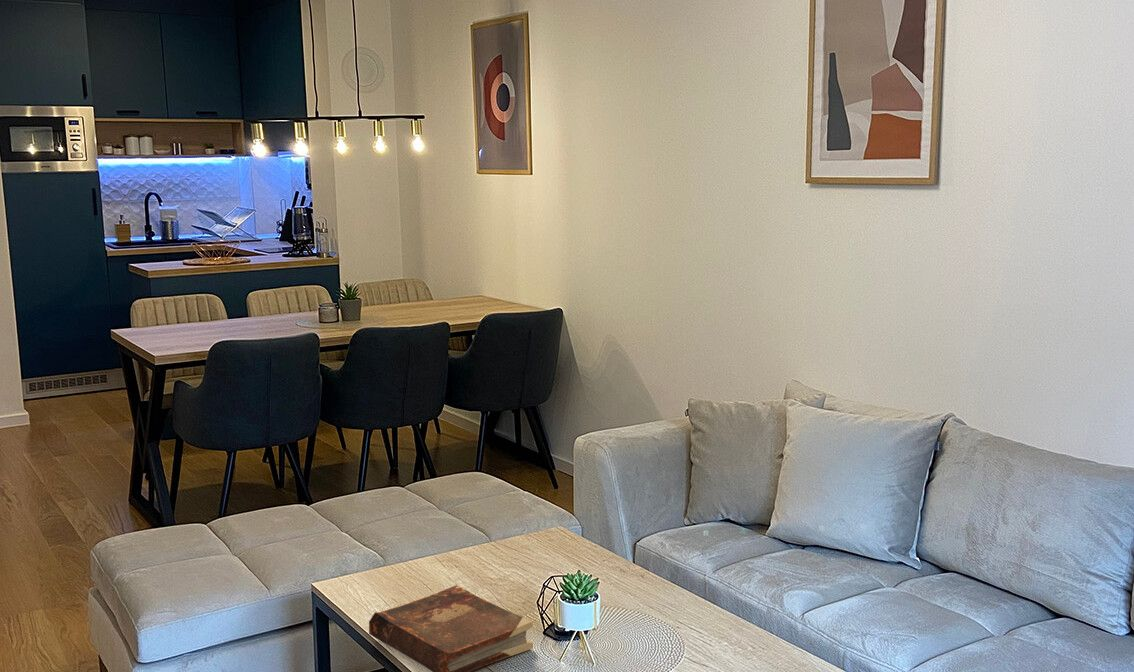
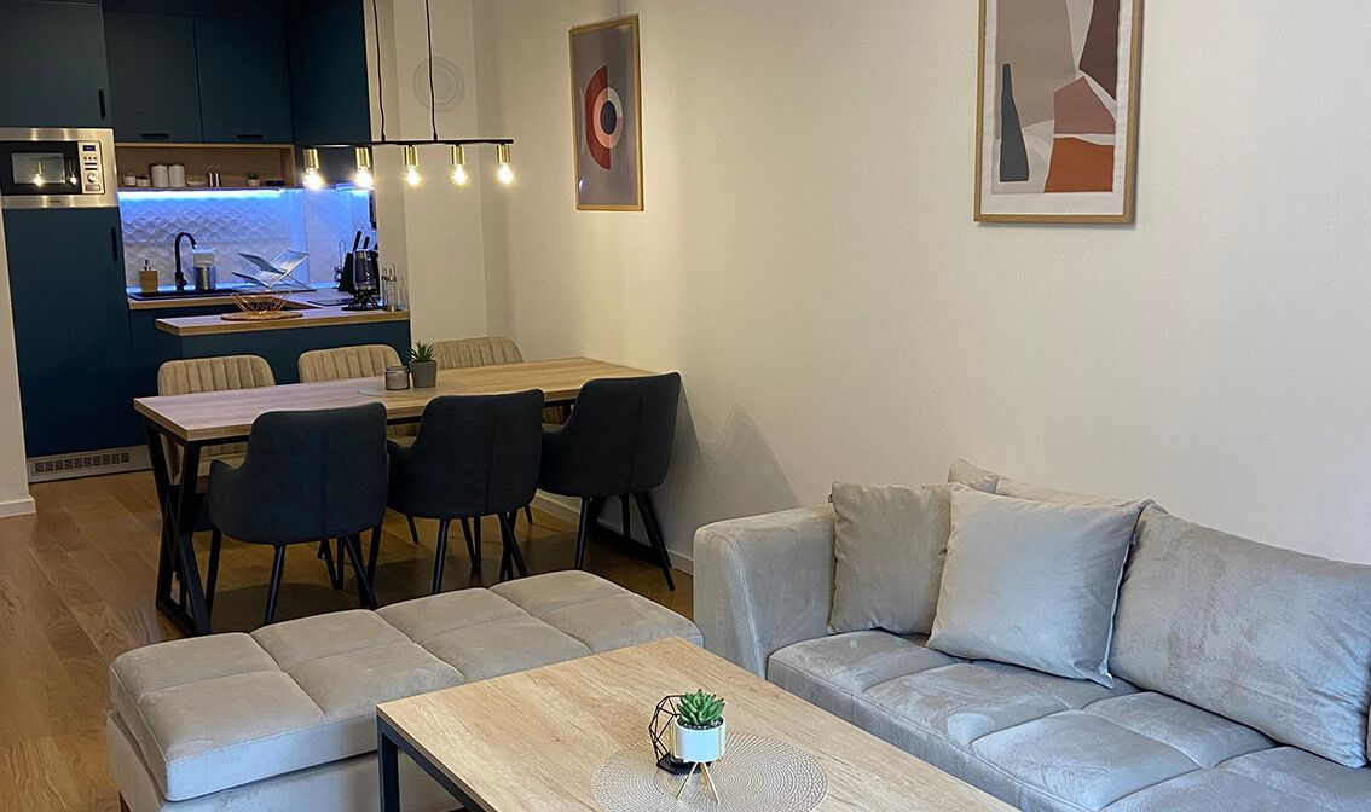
- book [368,584,534,672]
